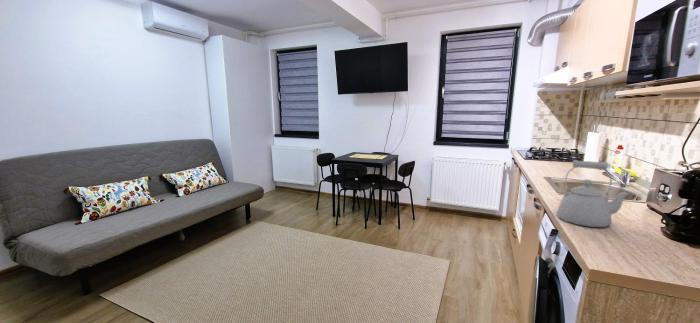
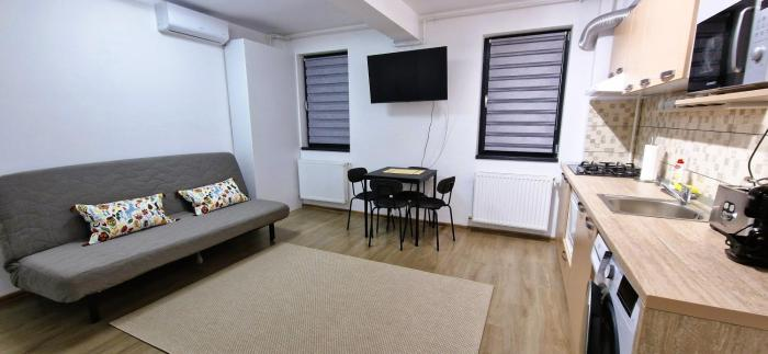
- kettle [556,159,630,228]
